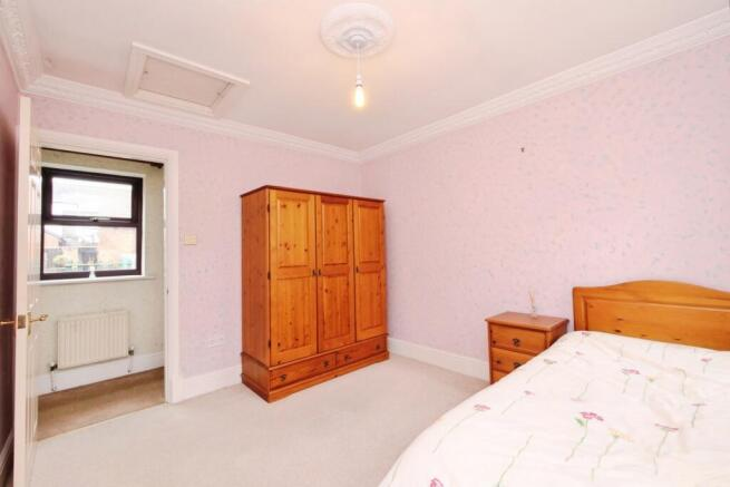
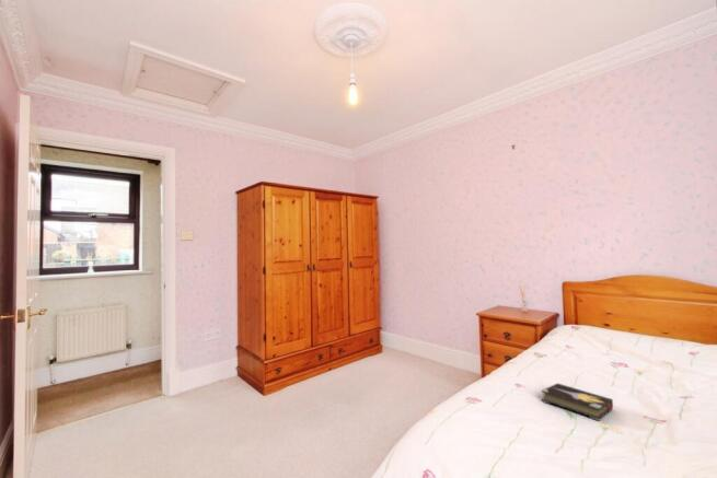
+ hardback book [541,382,614,422]
